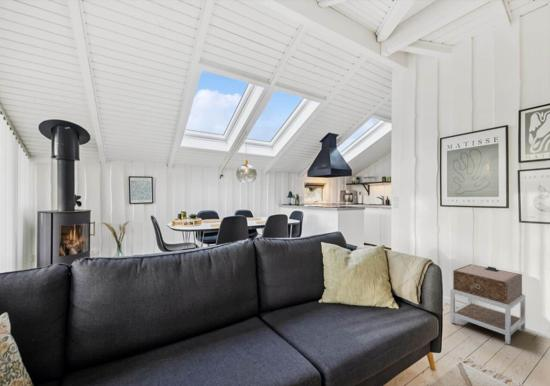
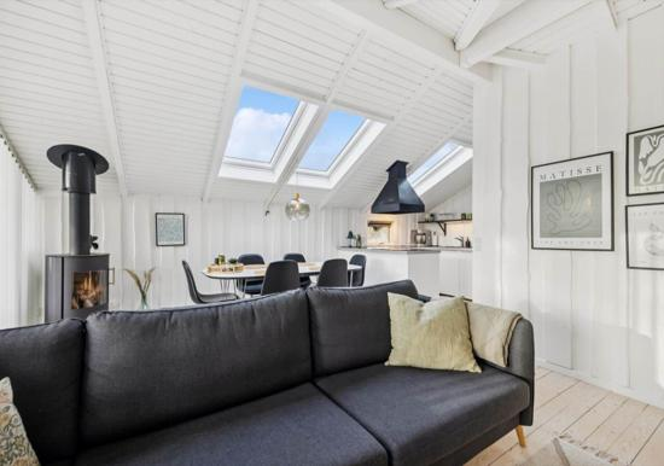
- nightstand [449,263,526,345]
